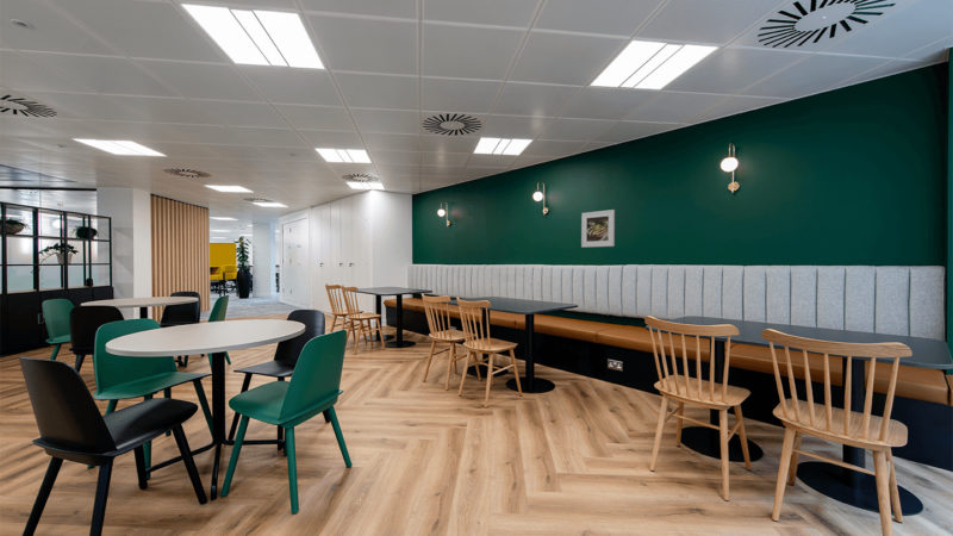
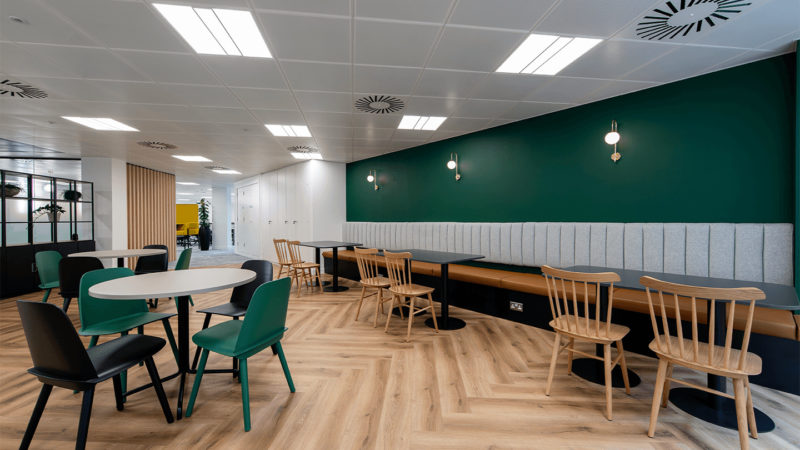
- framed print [580,208,616,249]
